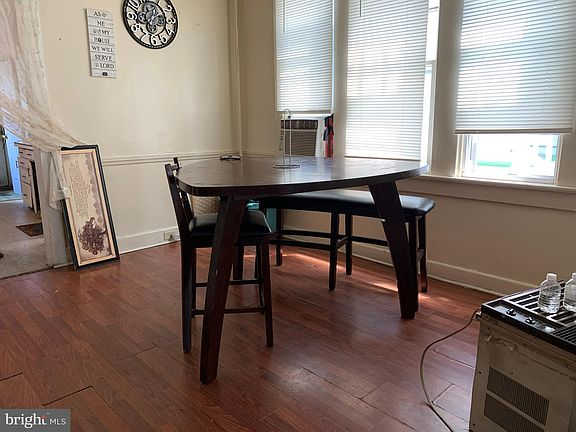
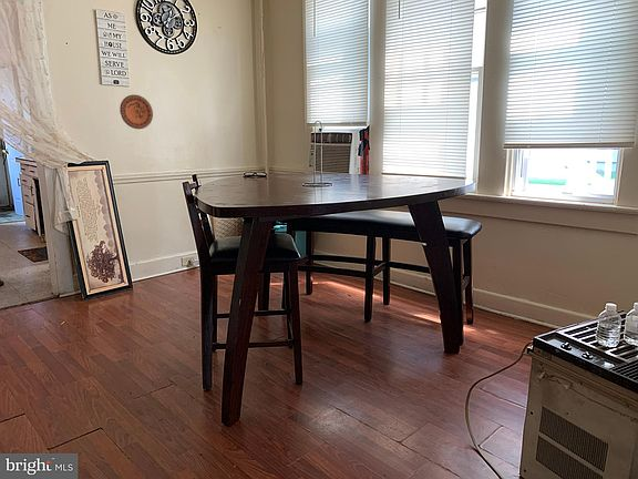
+ decorative plate [119,94,154,130]
